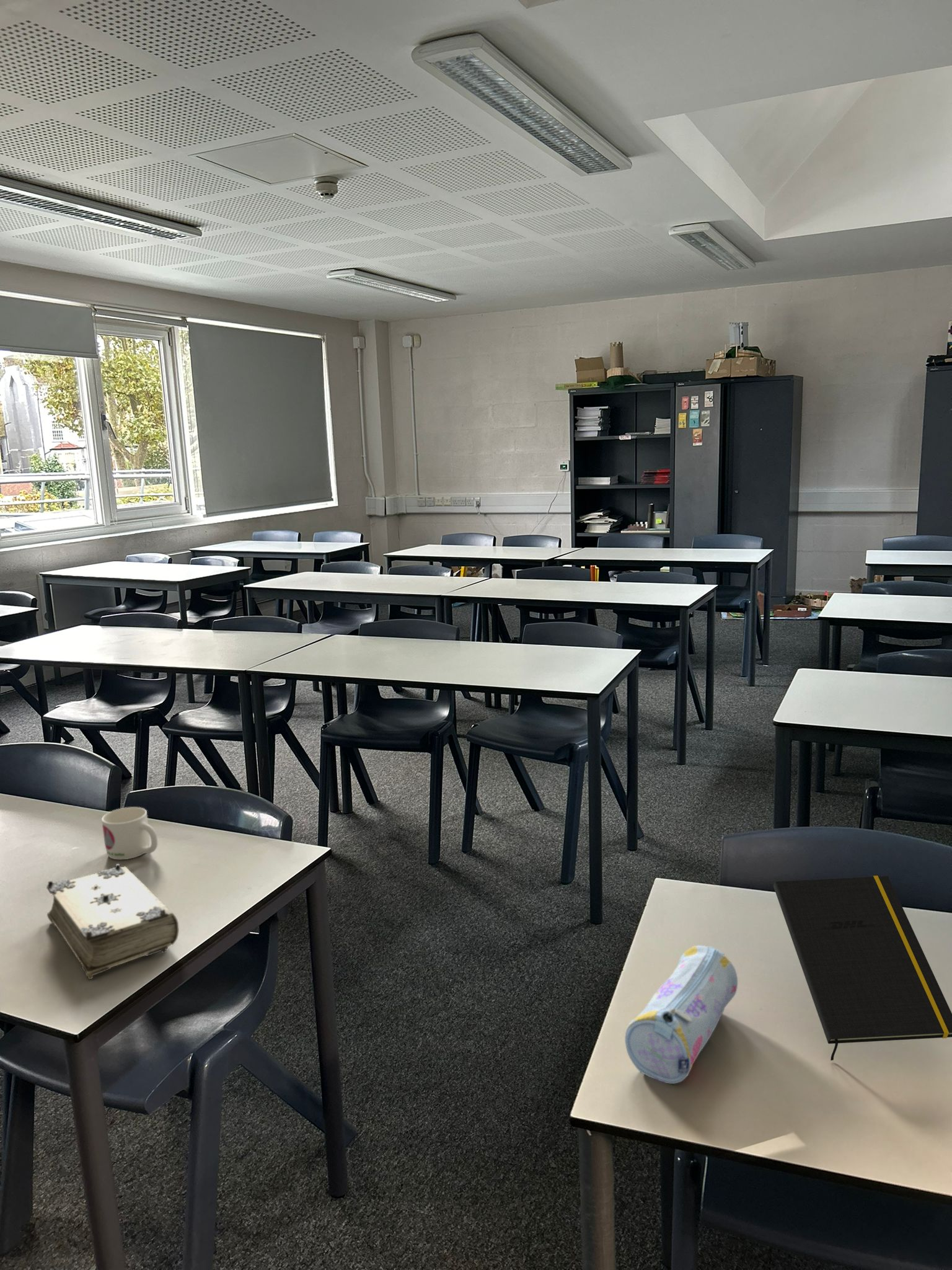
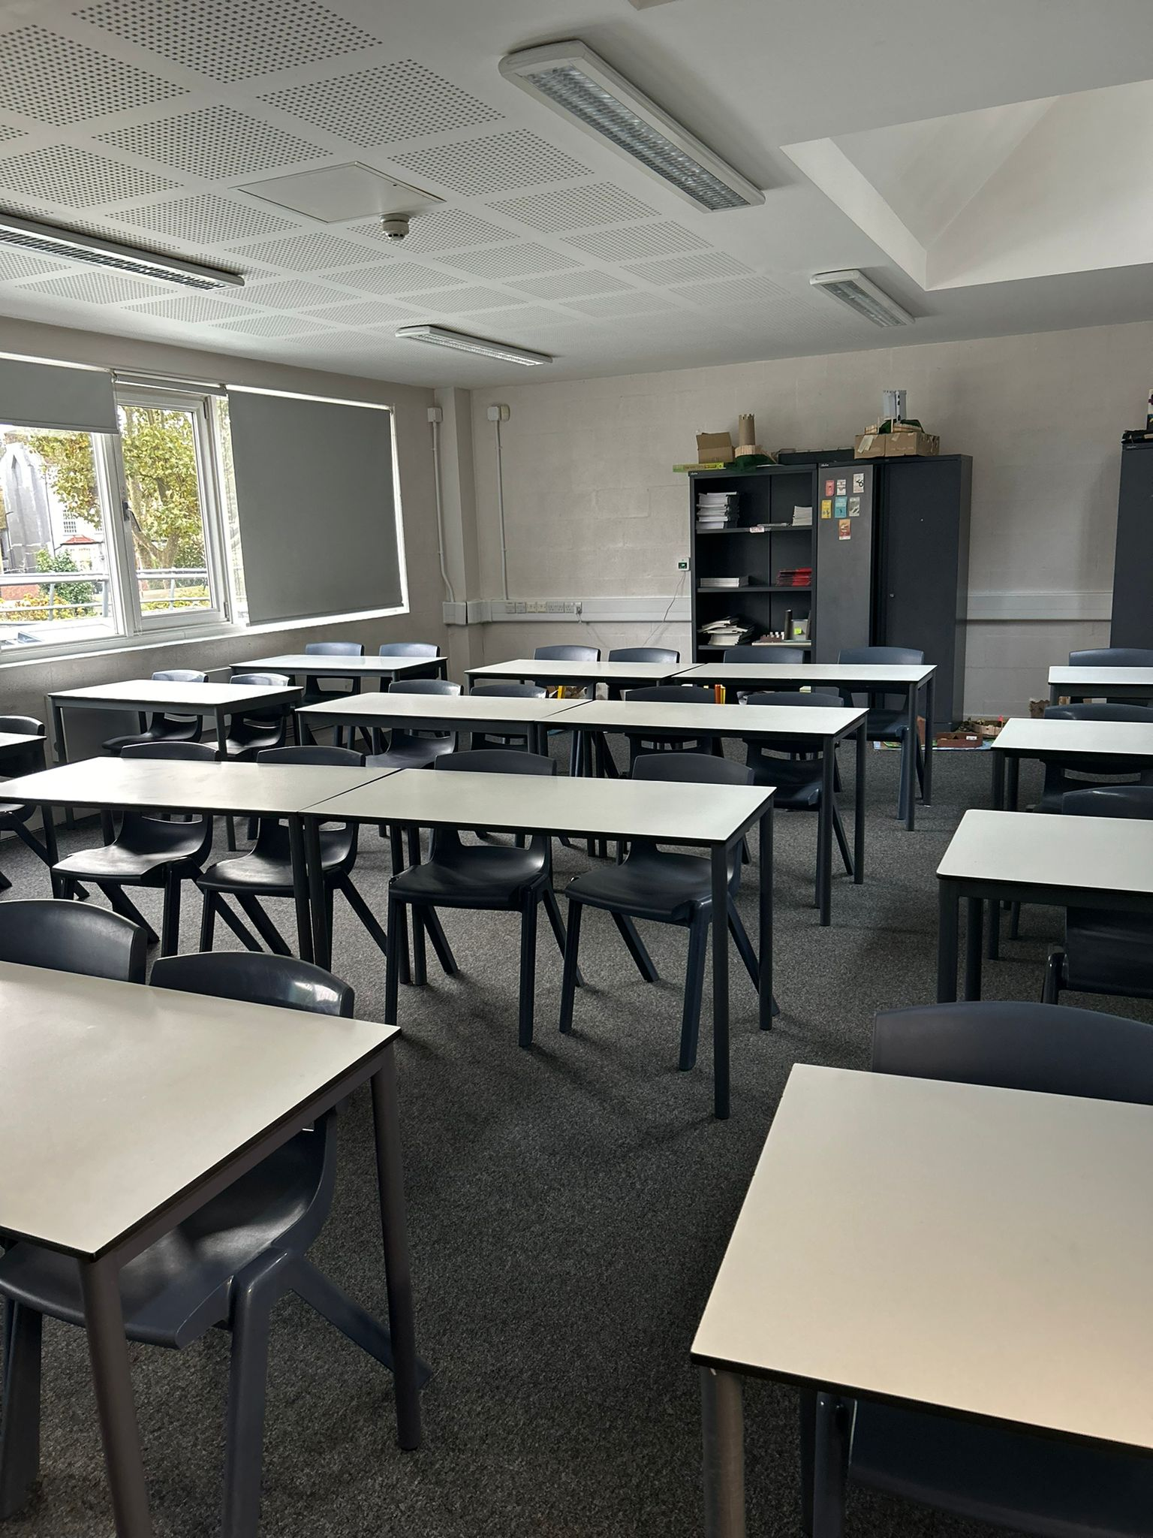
- mug [101,807,158,860]
- book [46,863,180,980]
- notepad [773,875,952,1061]
- pencil case [624,945,738,1085]
